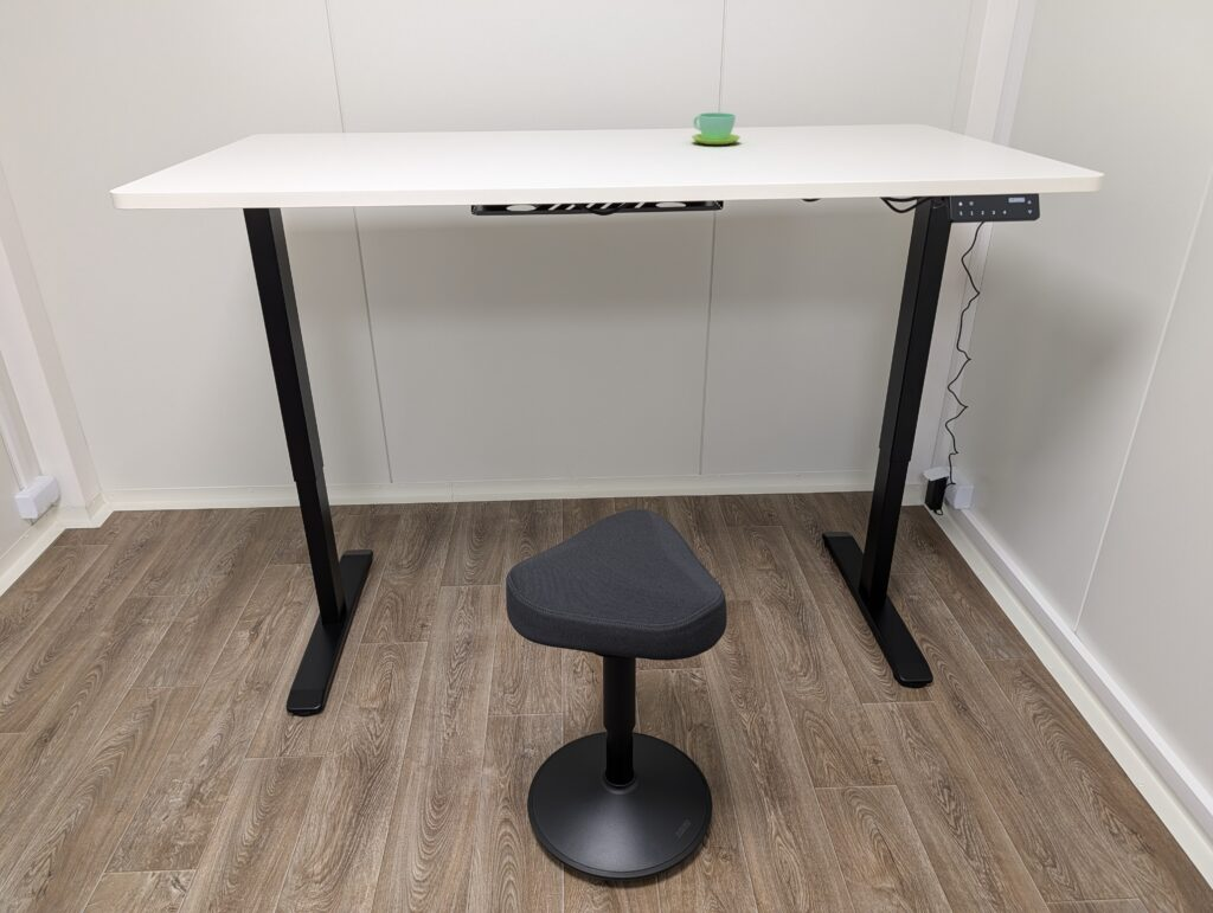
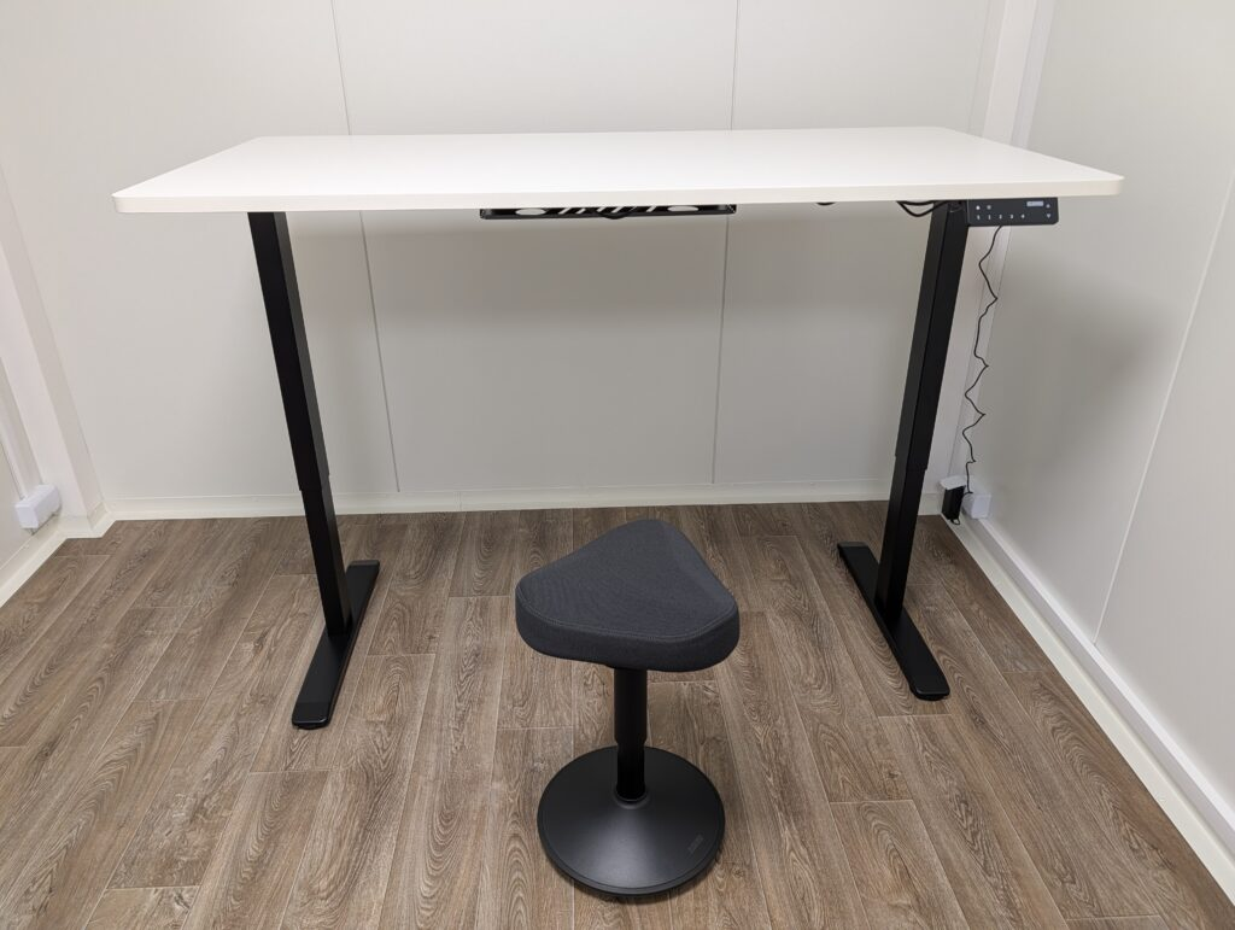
- cup [691,111,742,146]
